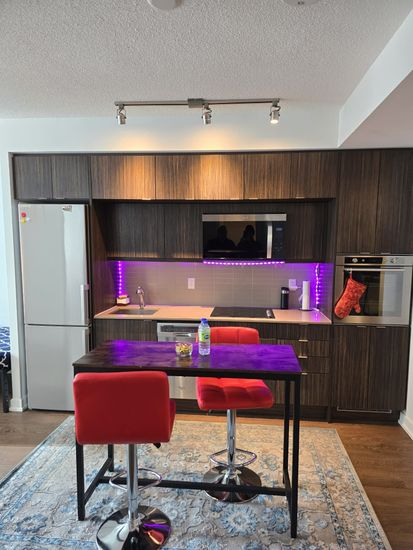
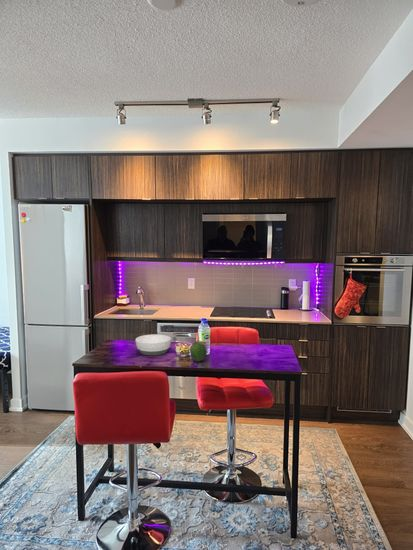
+ fruit [189,340,208,362]
+ bowl [135,333,172,356]
